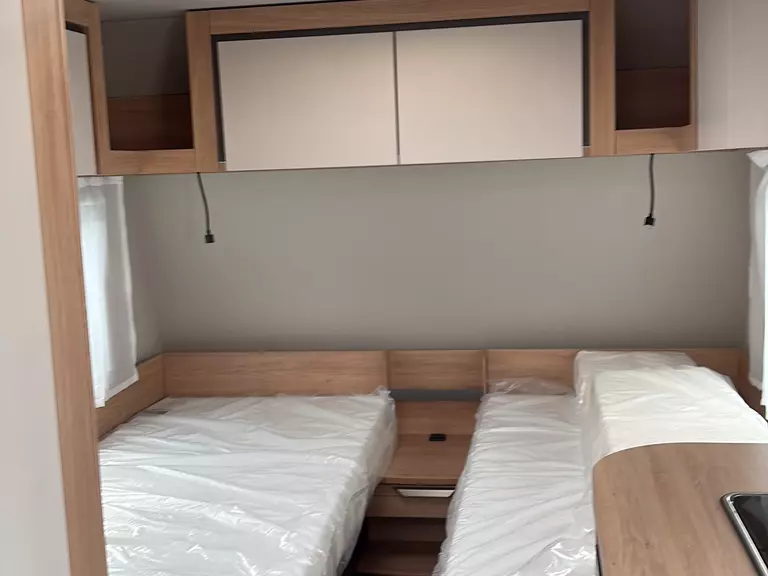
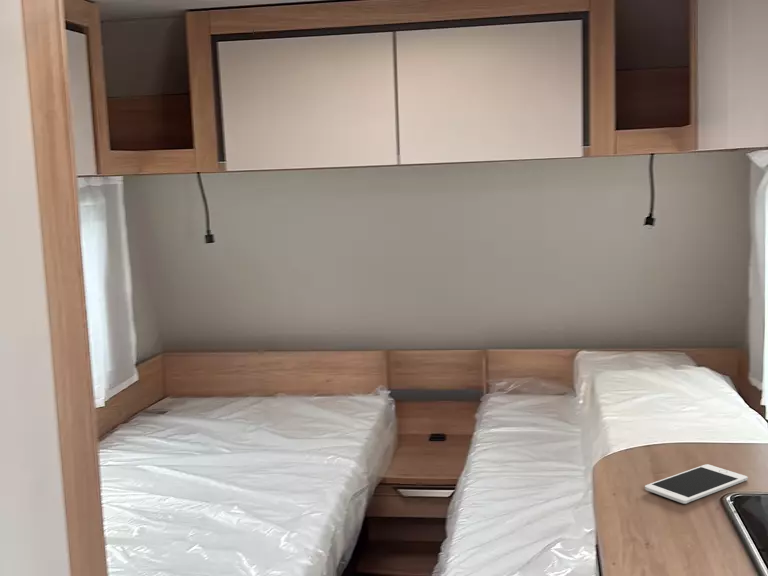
+ cell phone [644,463,749,504]
